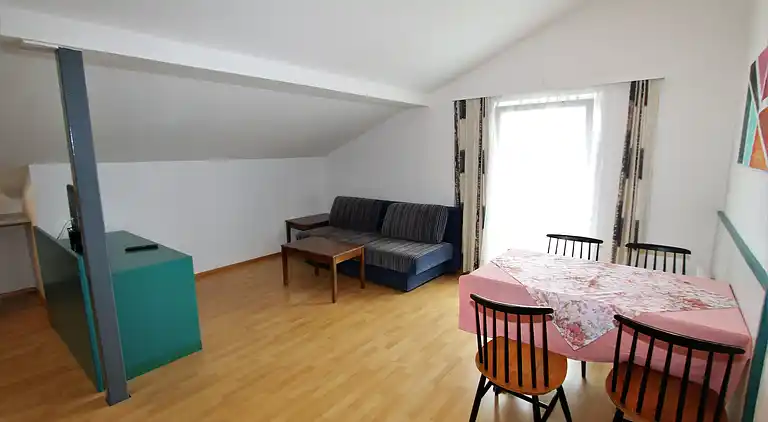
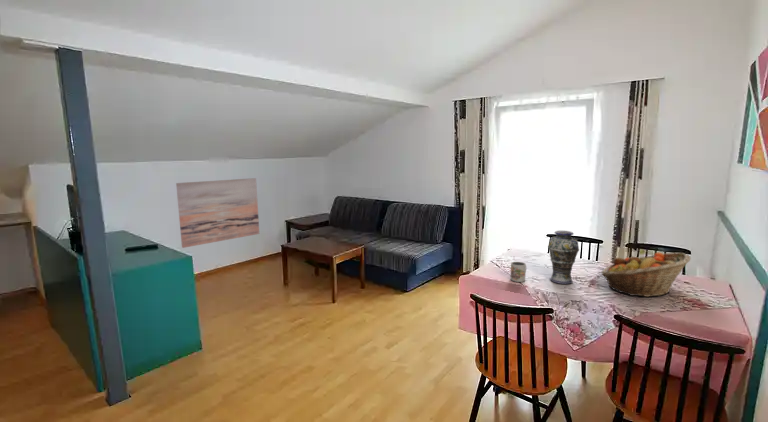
+ fruit basket [600,251,691,298]
+ mug [509,261,527,283]
+ vase [547,230,580,285]
+ wall art [175,177,260,249]
